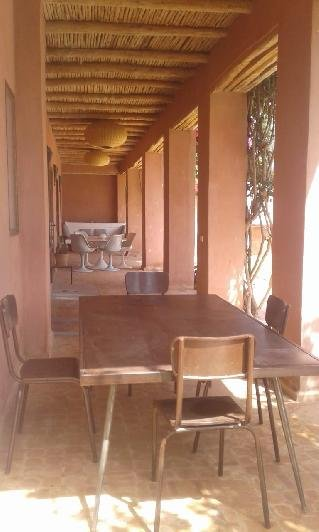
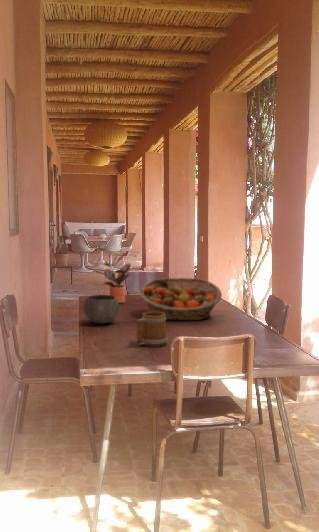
+ mug [136,311,168,348]
+ fruit basket [139,277,223,321]
+ potted plant [92,250,132,304]
+ bowl [82,294,120,325]
